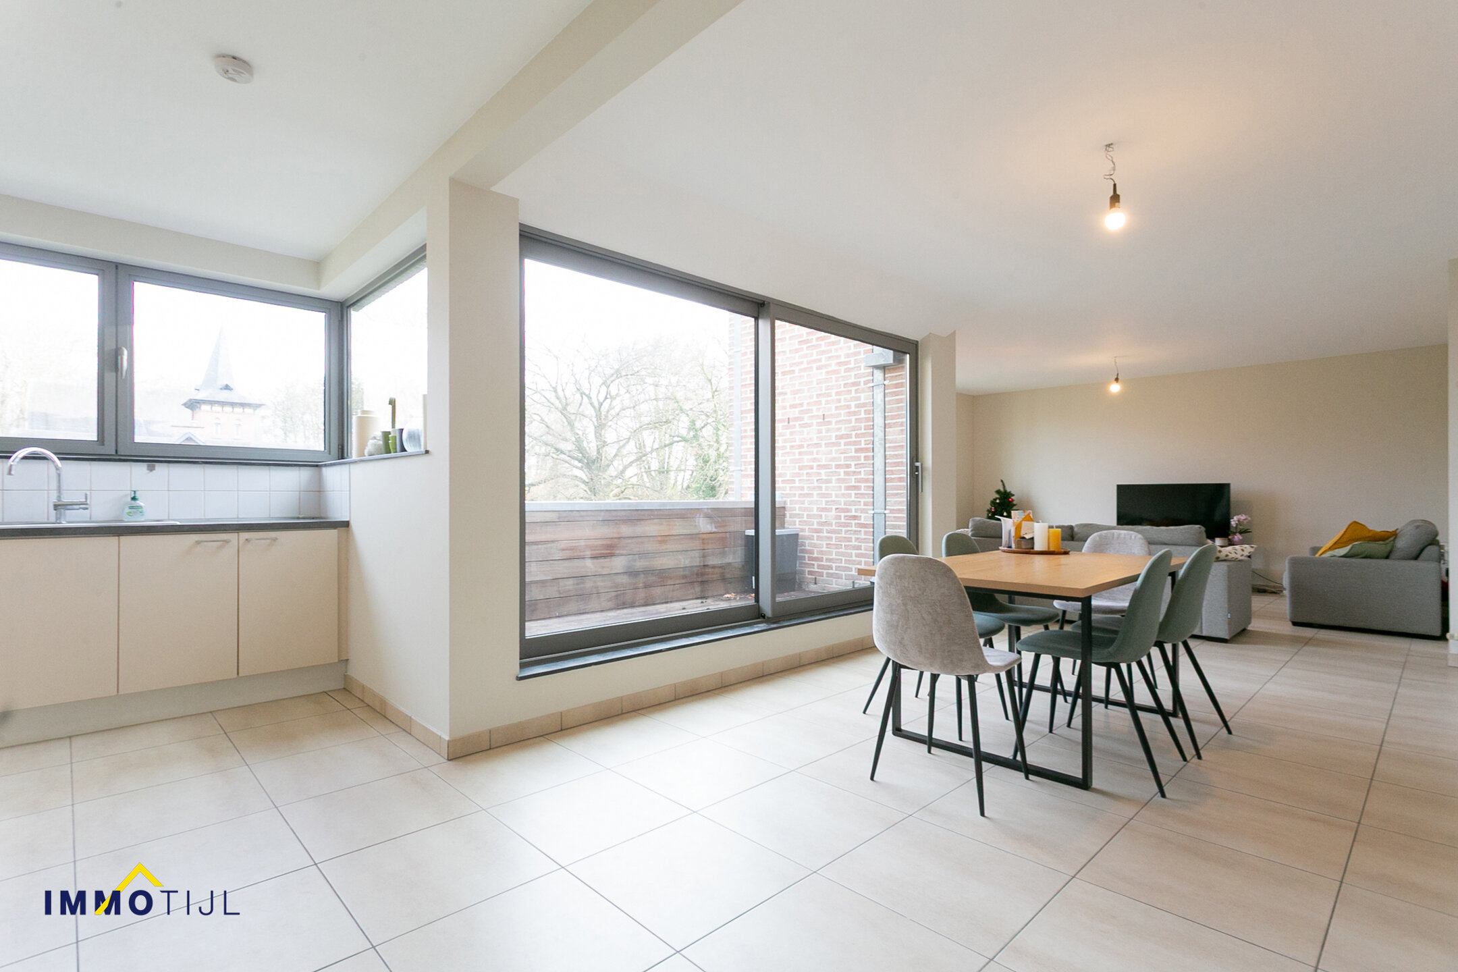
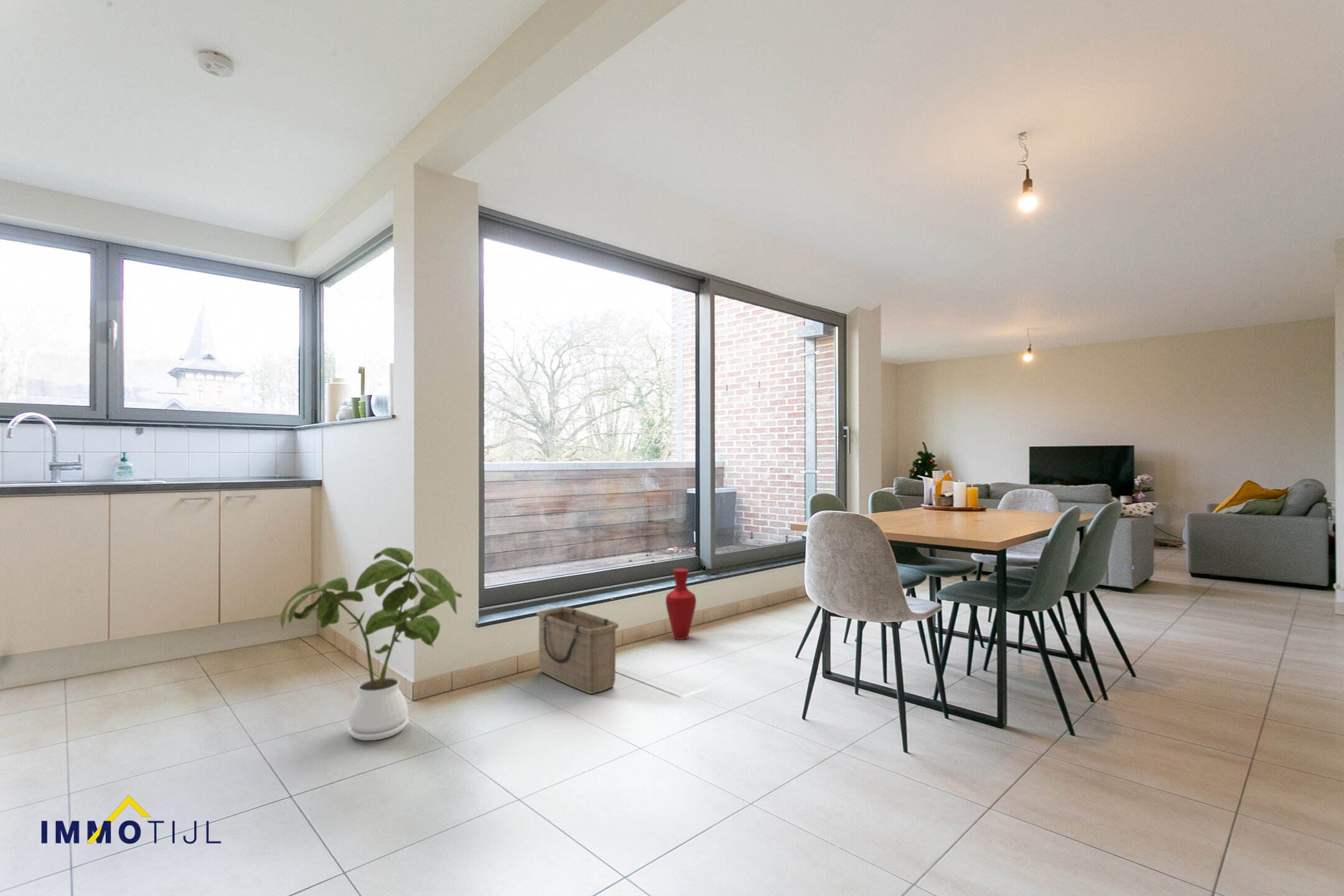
+ house plant [279,547,463,741]
+ vase [665,568,697,640]
+ basket [536,606,619,694]
